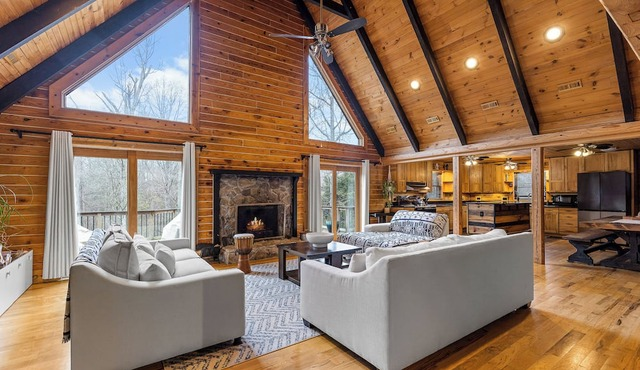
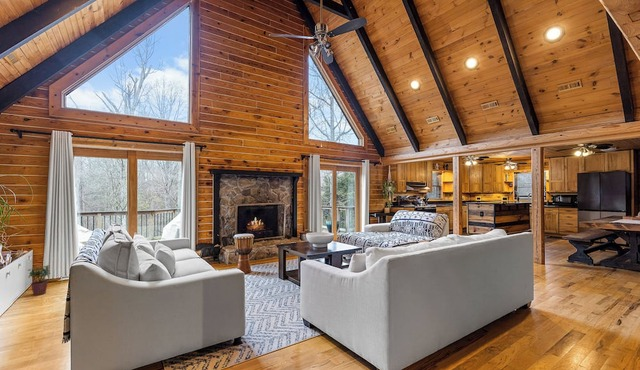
+ potted plant [27,264,51,296]
